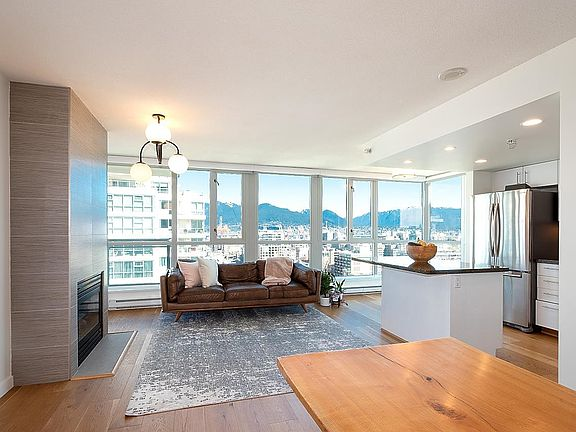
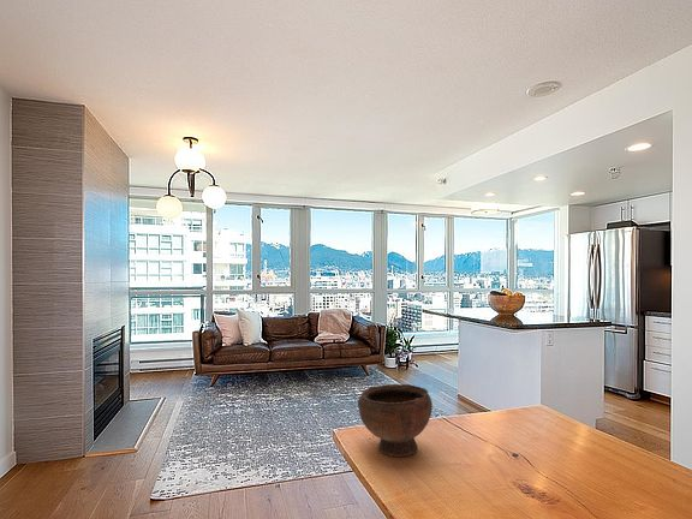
+ bowl [357,383,434,458]
